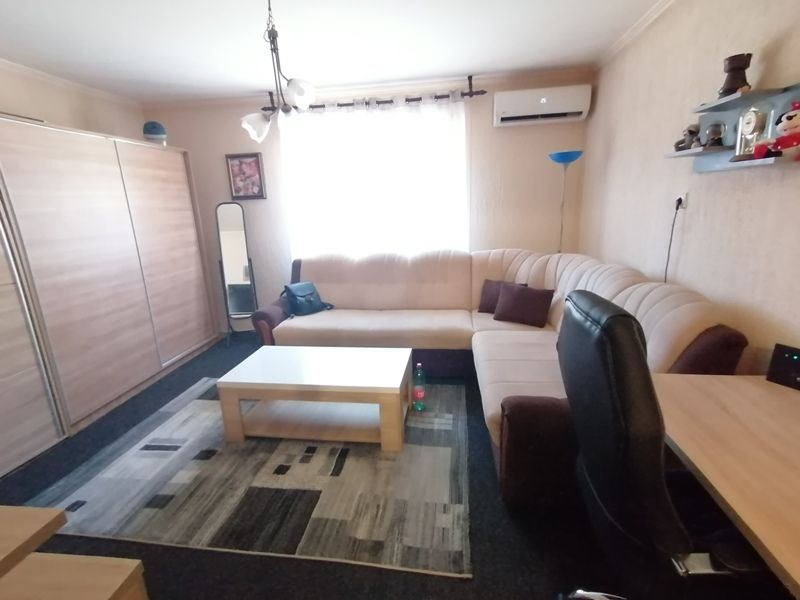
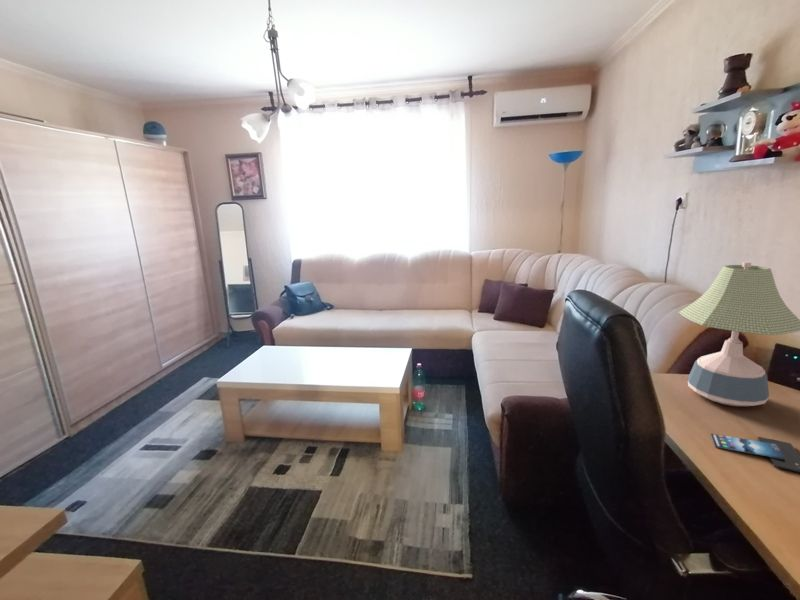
+ desk lamp [678,261,800,407]
+ smartphone [709,433,800,474]
